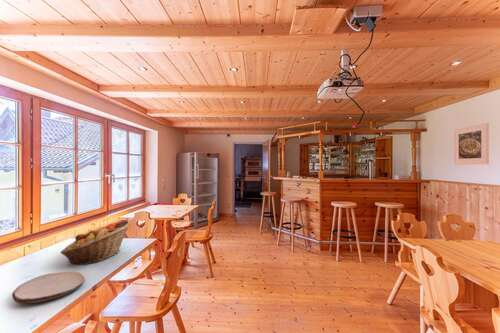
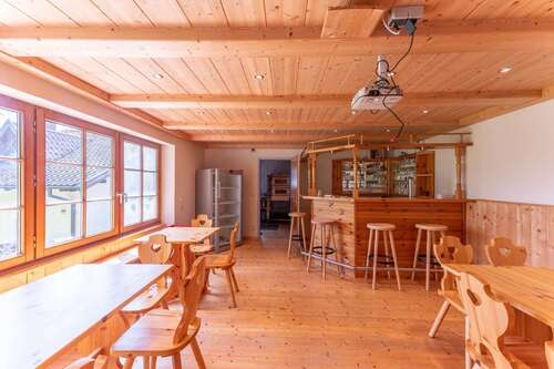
- fruit basket [60,219,132,266]
- plate [11,270,86,304]
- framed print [453,122,490,166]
